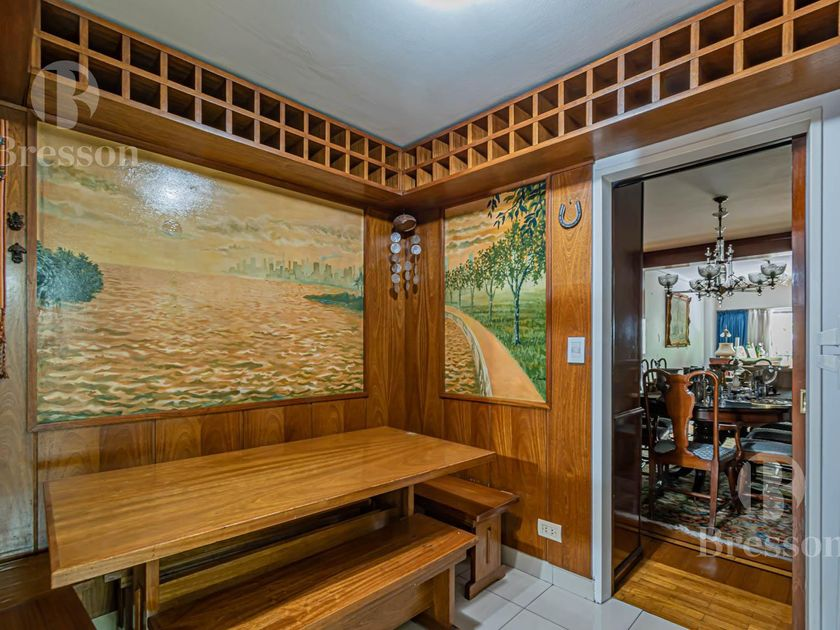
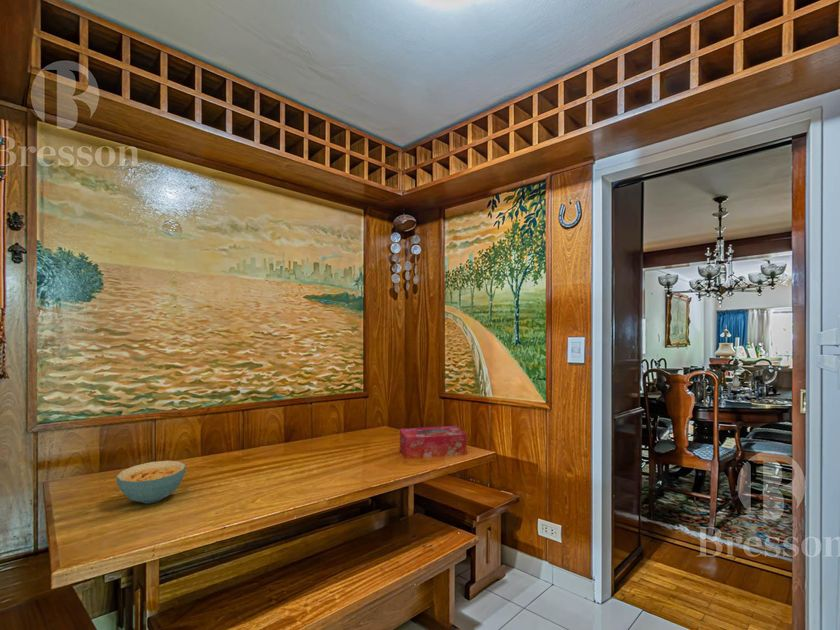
+ tissue box [399,425,468,459]
+ cereal bowl [115,460,187,504]
